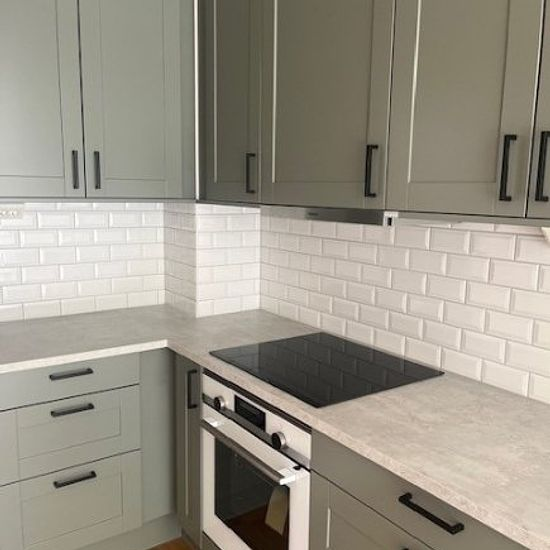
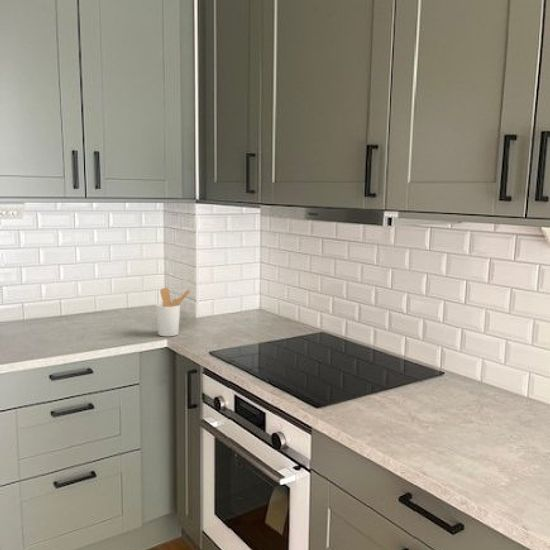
+ utensil holder [155,286,191,337]
